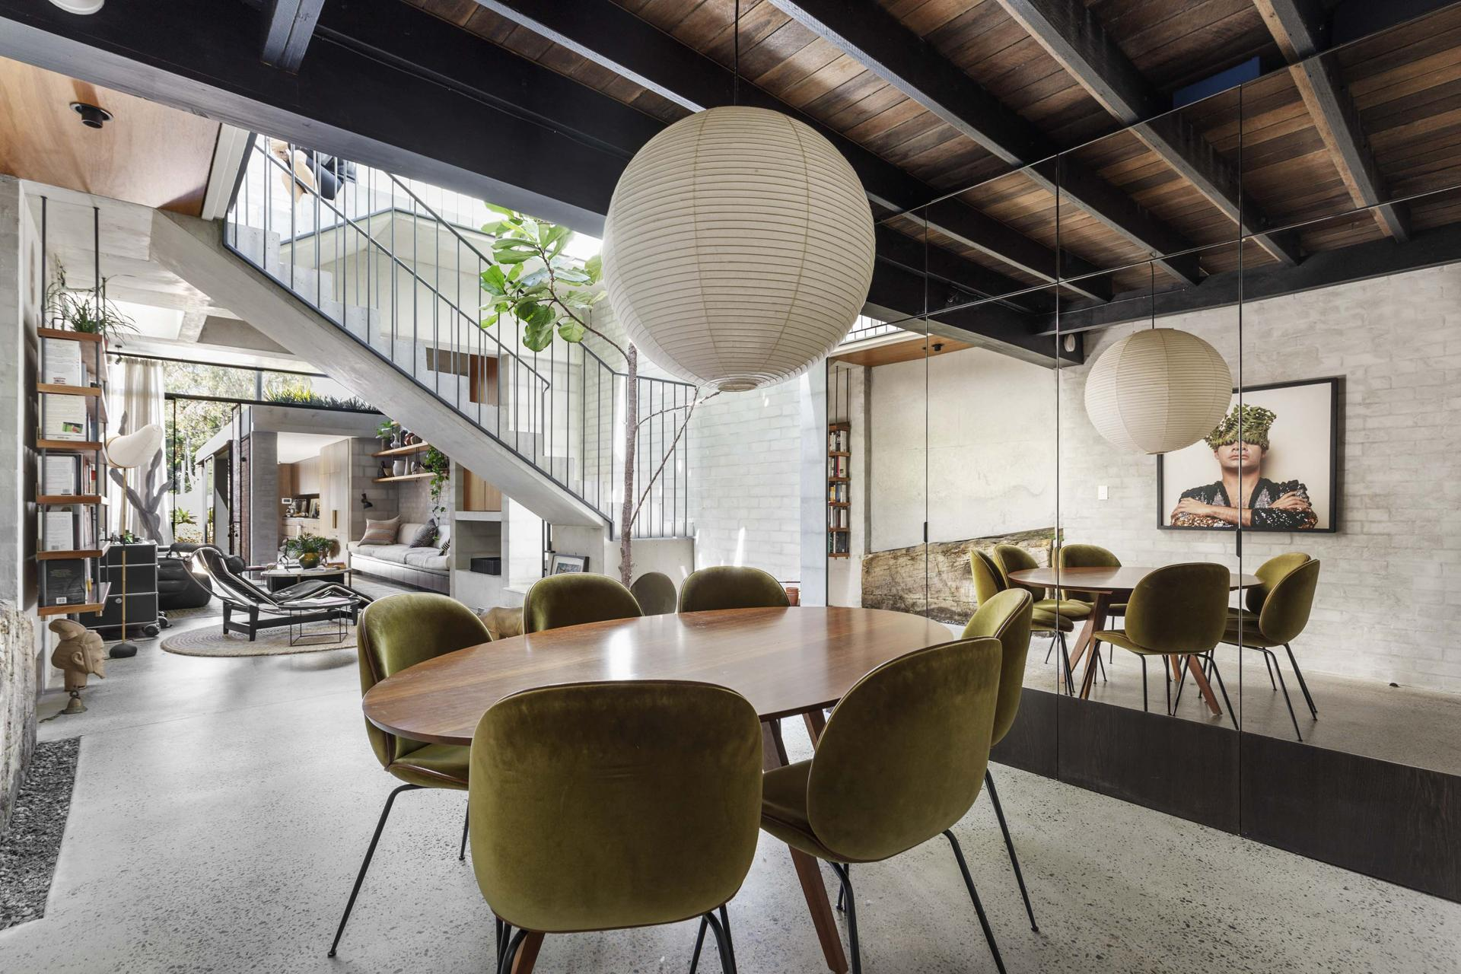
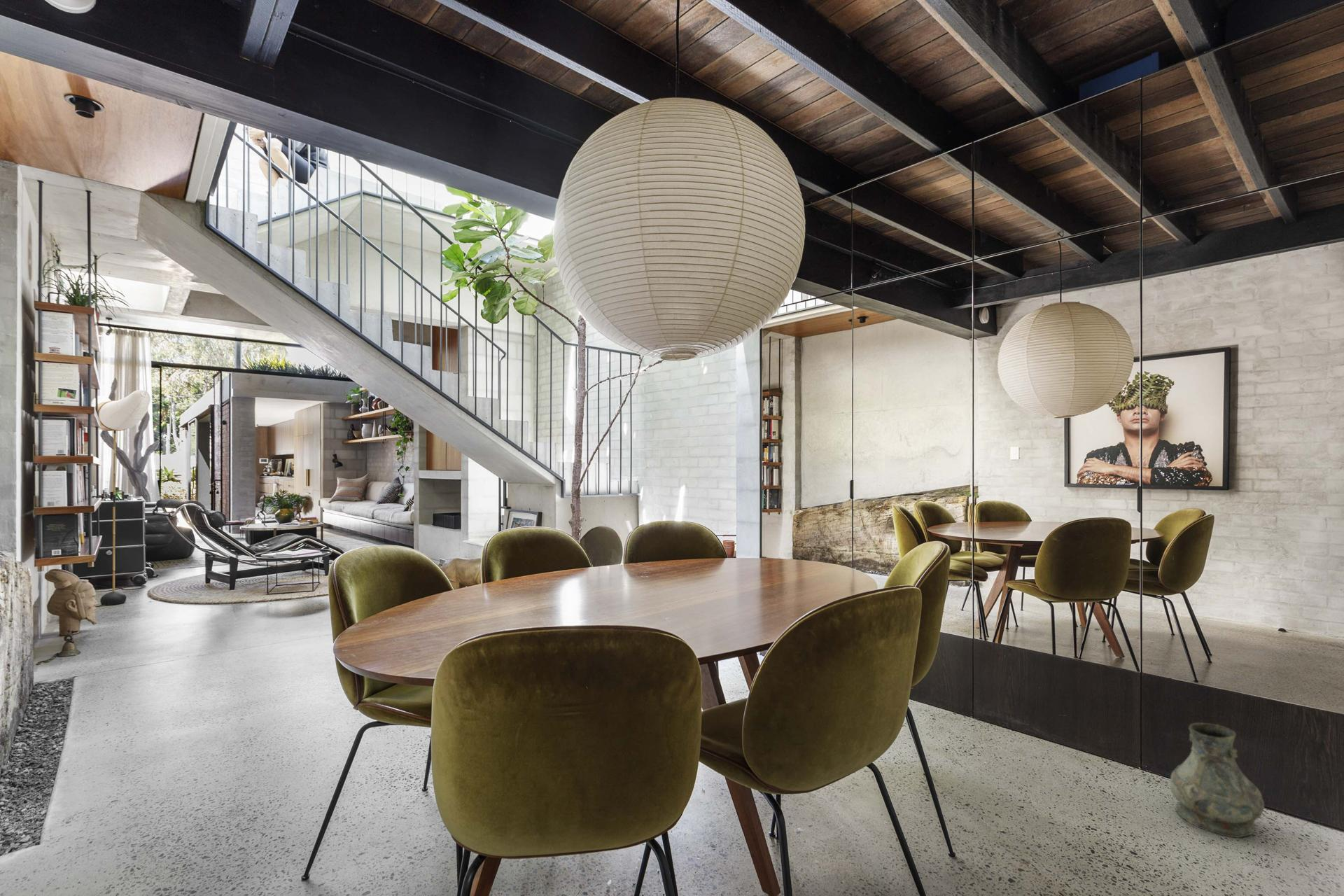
+ vase [1169,722,1265,839]
